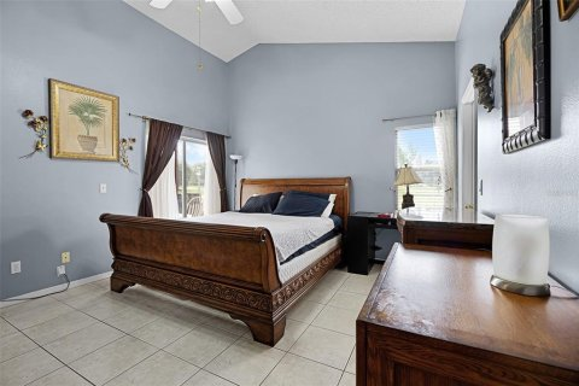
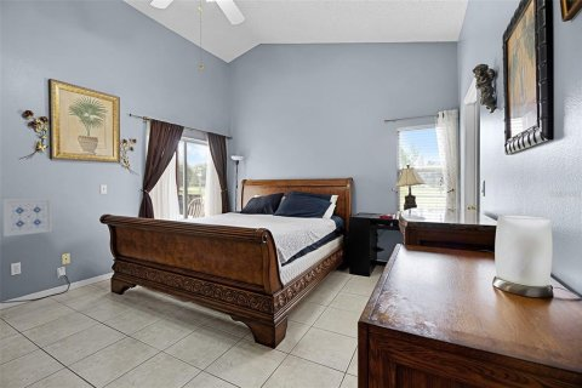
+ wall art [1,198,53,238]
